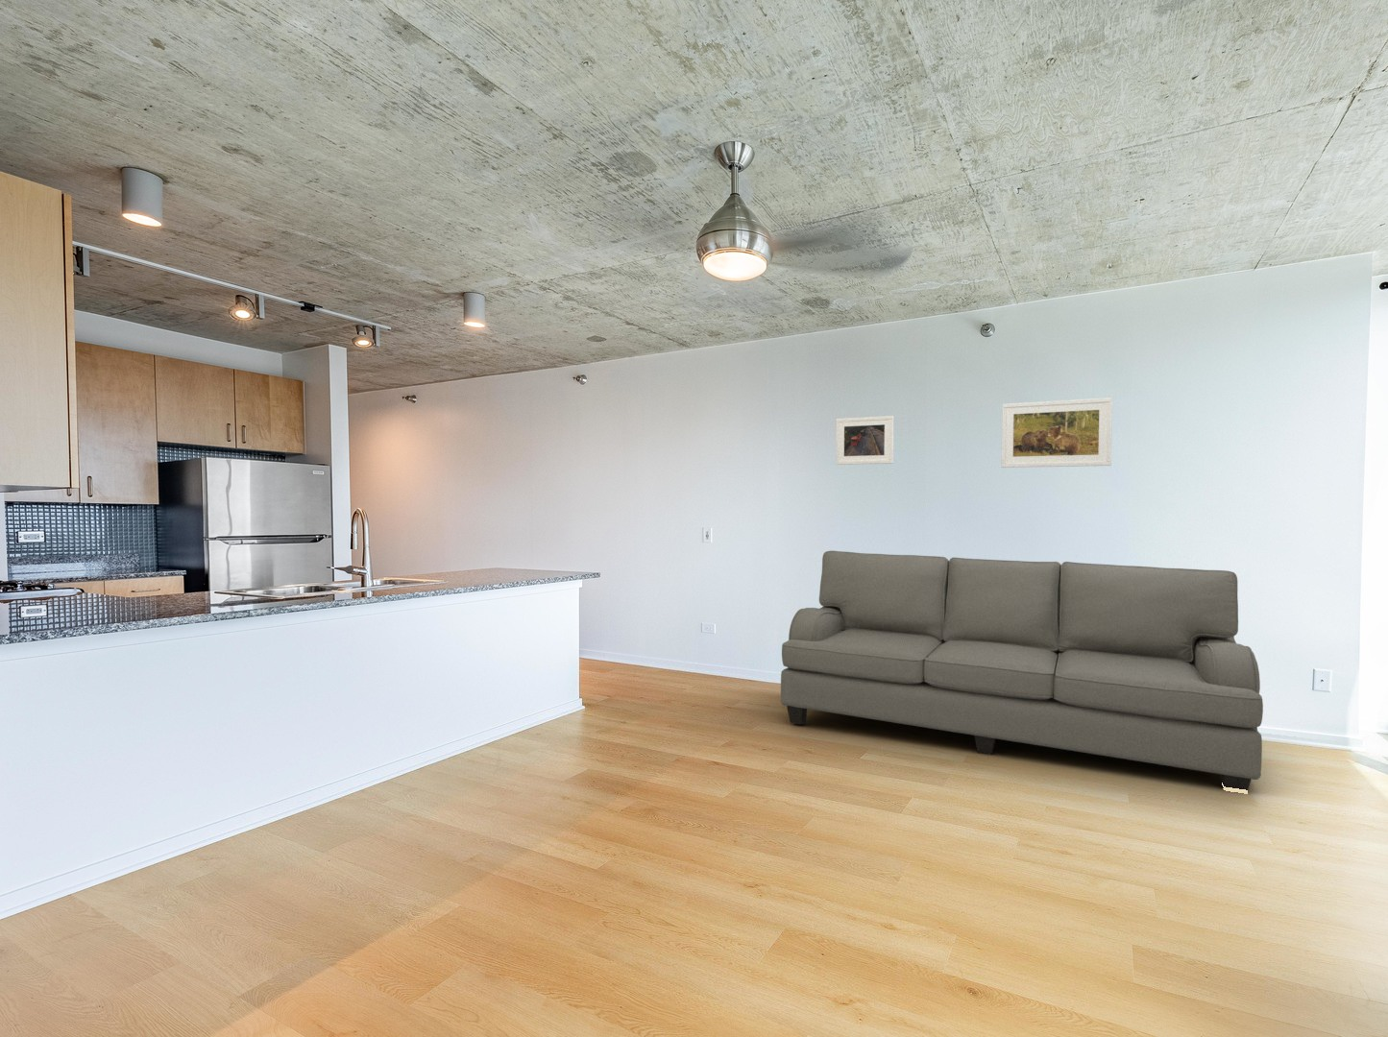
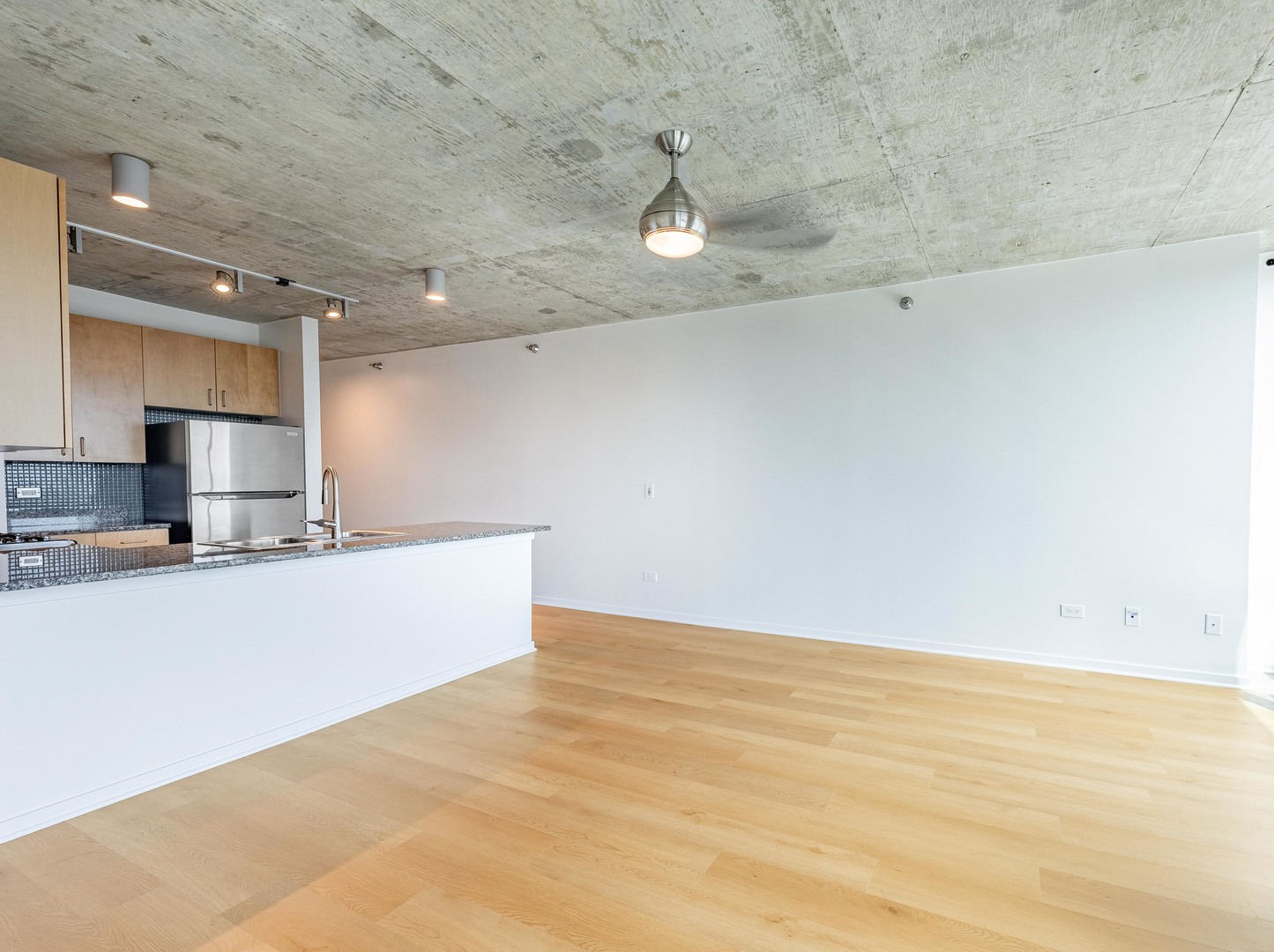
- sofa [780,550,1264,791]
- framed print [835,415,894,466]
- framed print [1000,396,1113,468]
